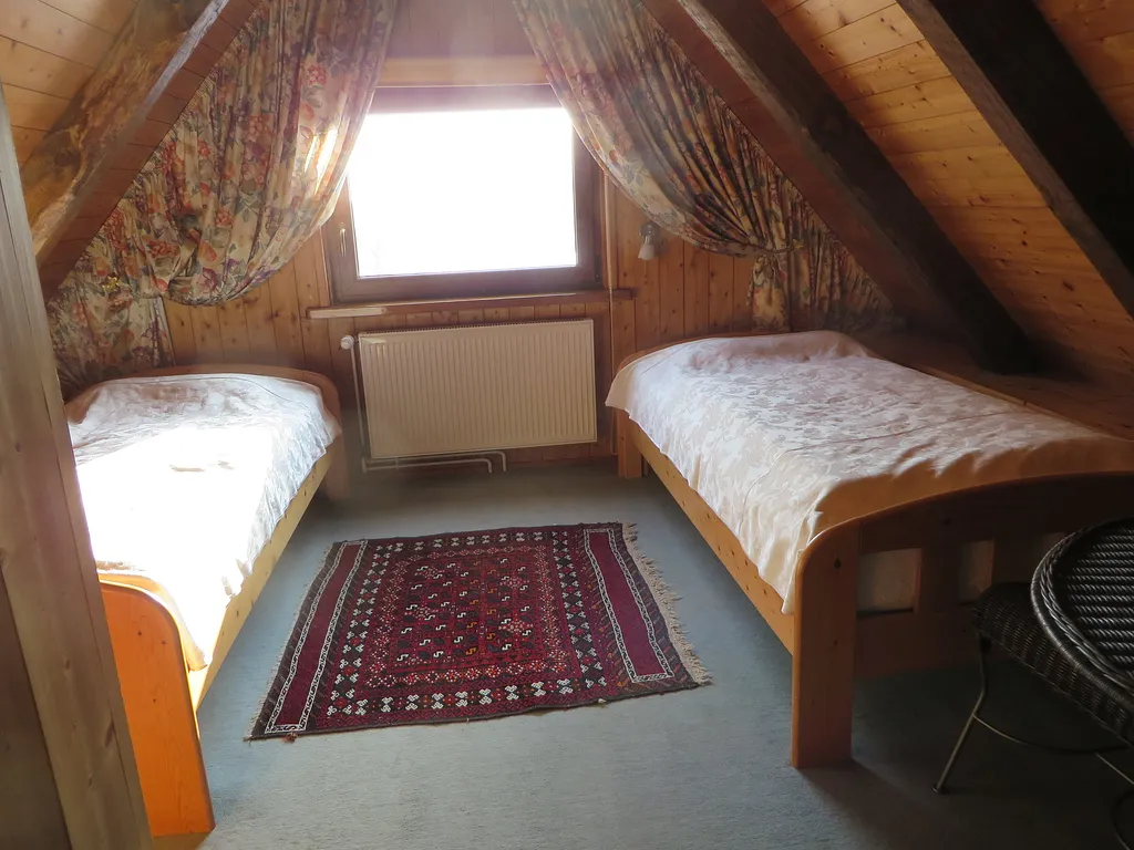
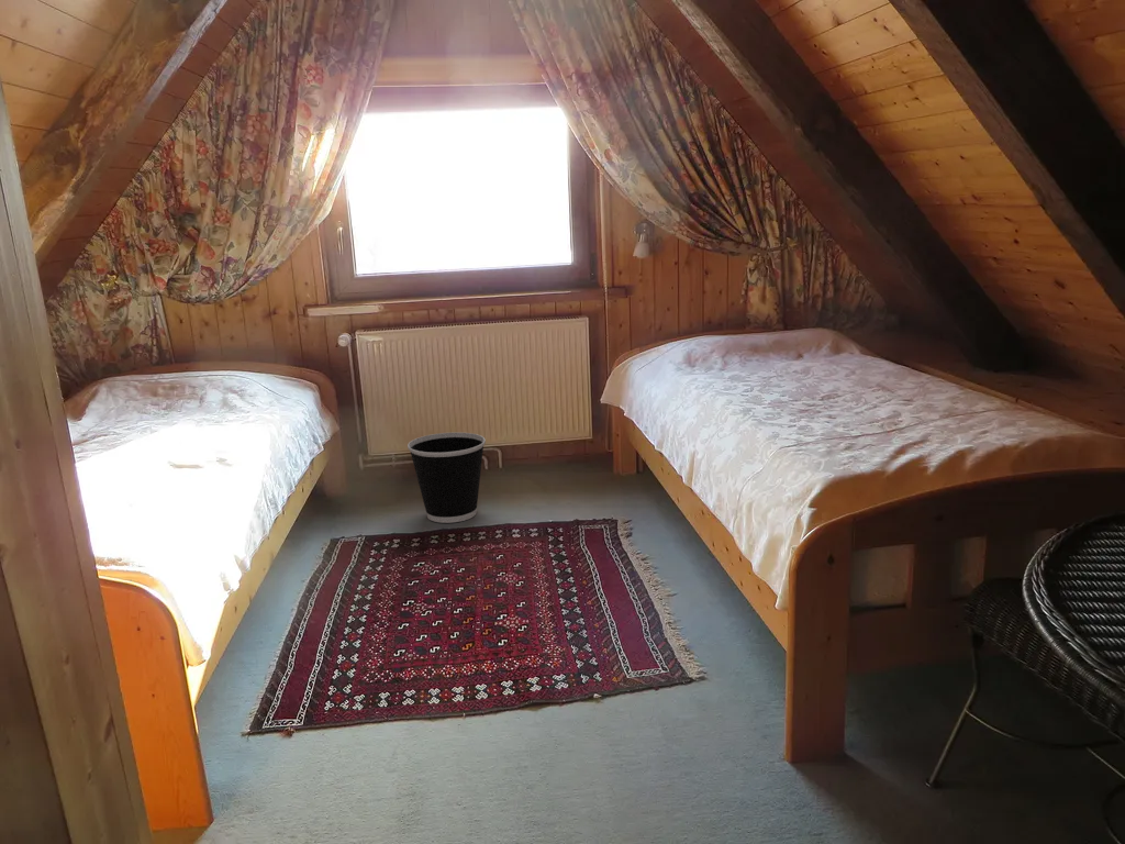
+ wastebasket [406,432,487,524]
